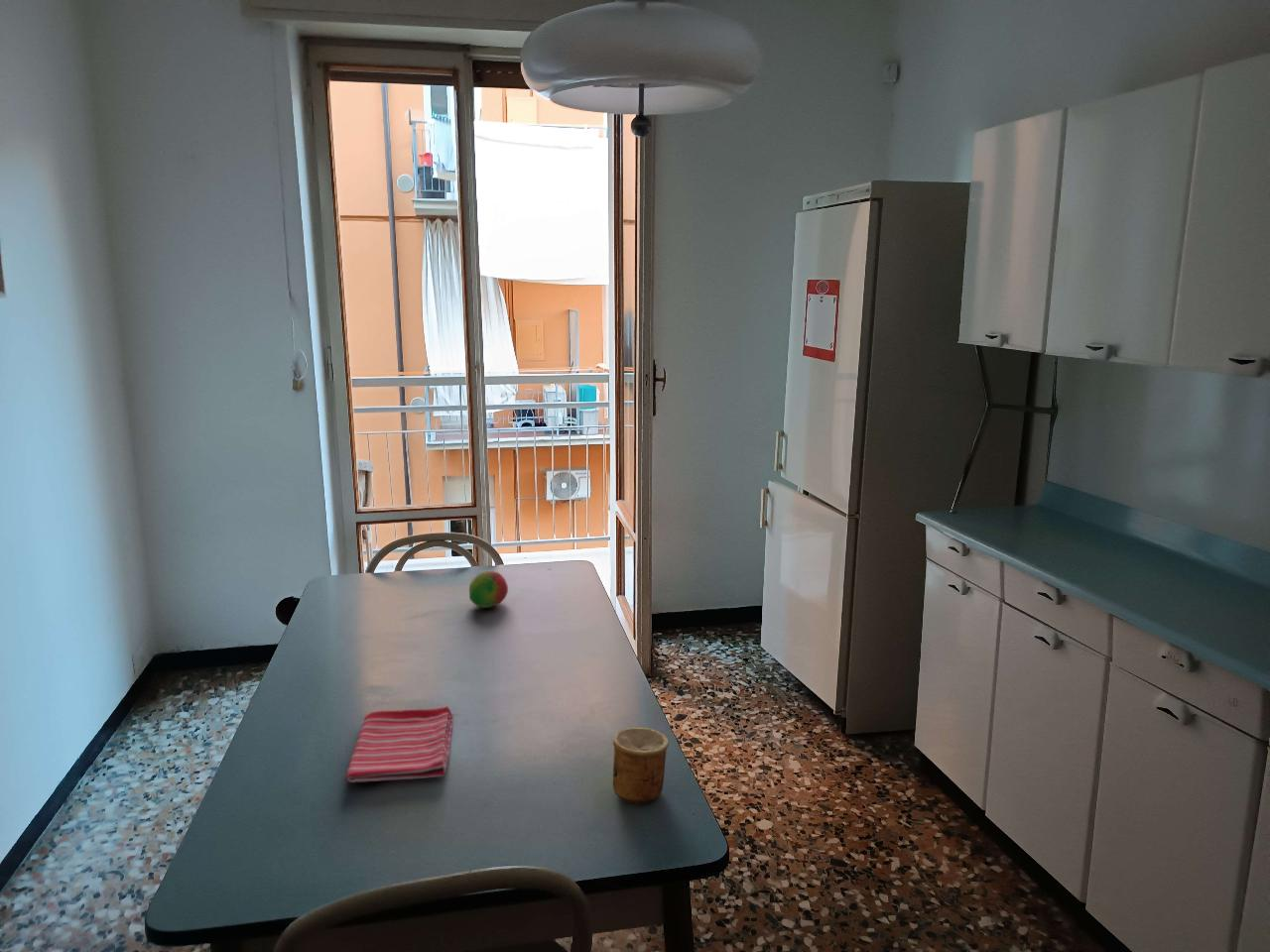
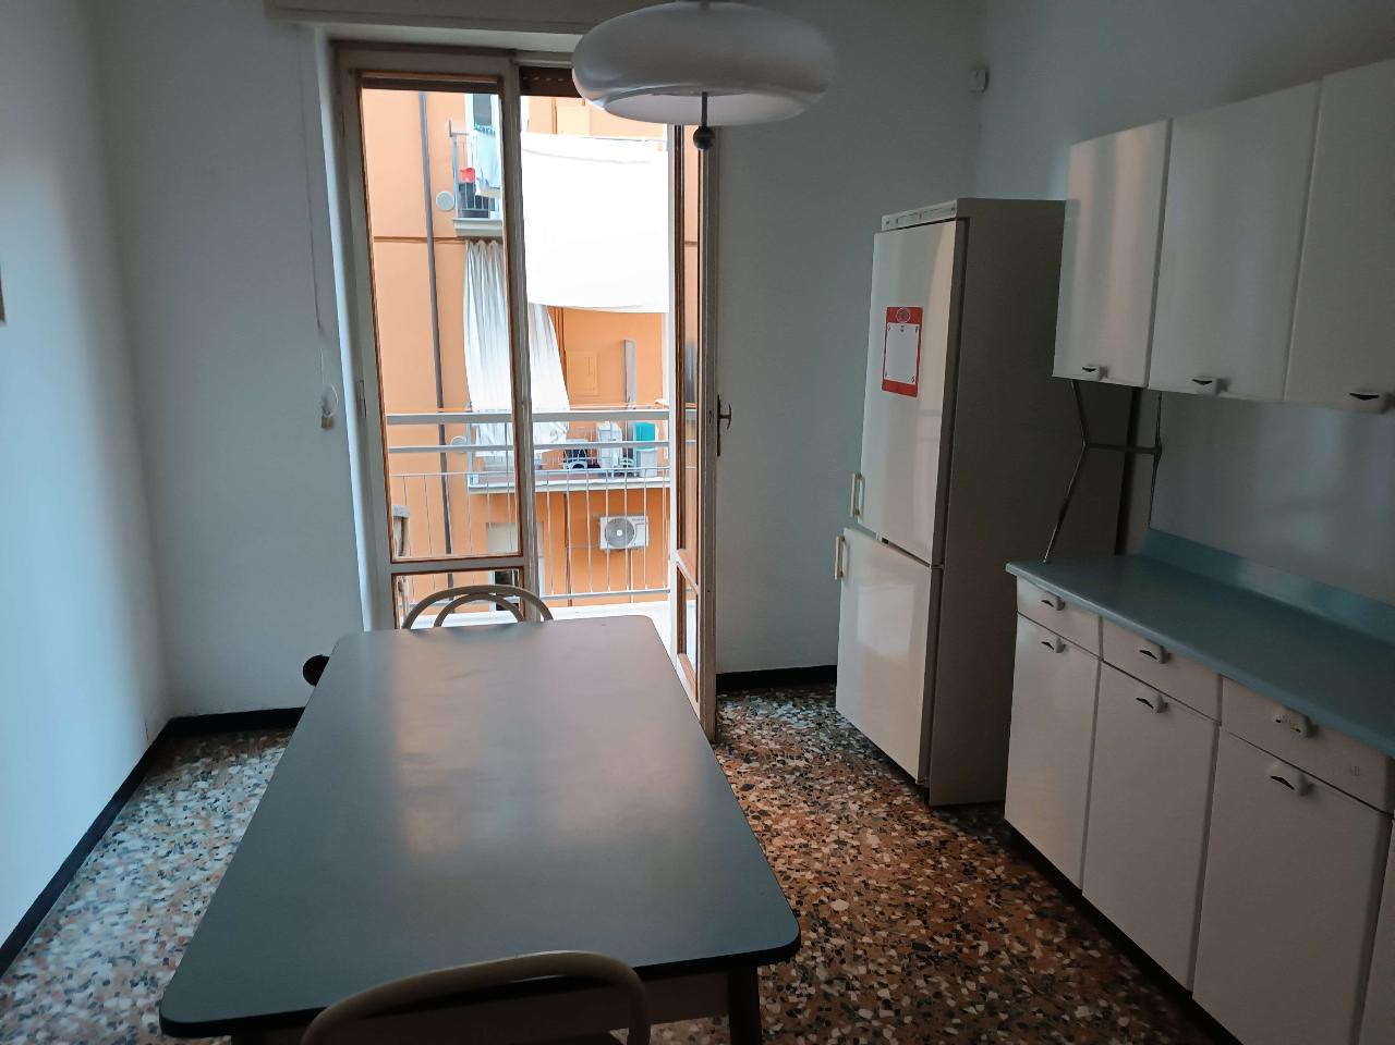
- dish towel [345,705,453,783]
- cup [612,727,670,805]
- fruit [468,570,509,609]
